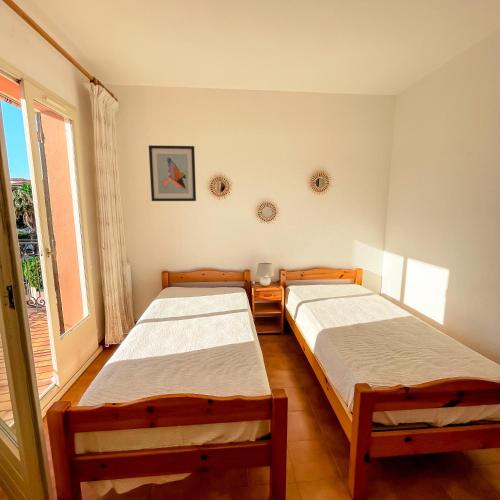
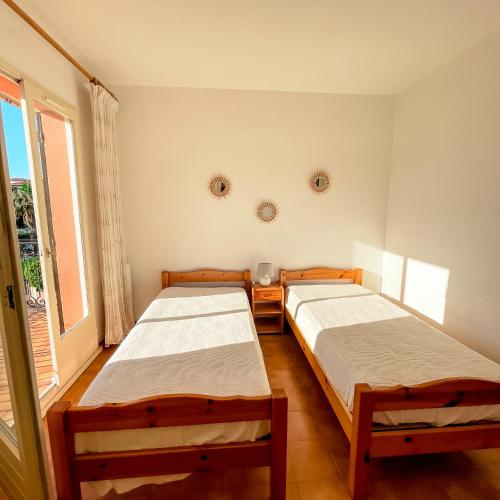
- wall art [148,144,197,202]
